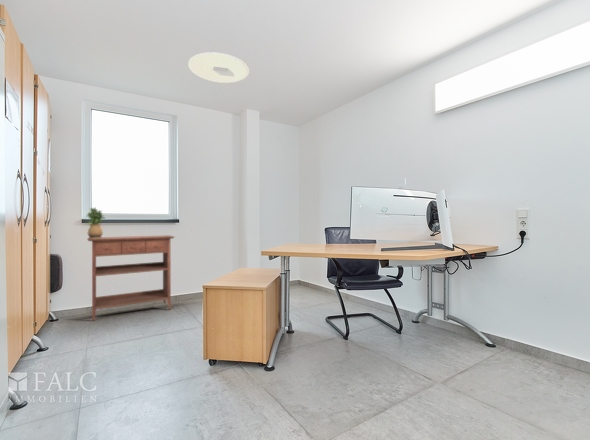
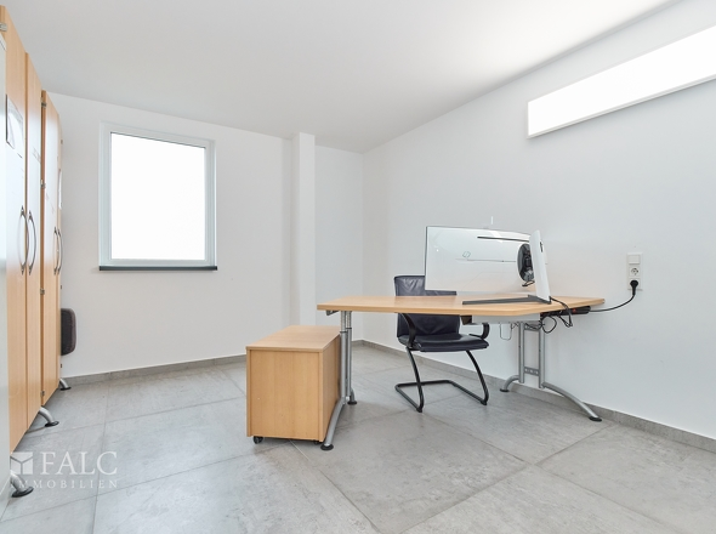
- console table [86,234,175,322]
- potted plant [86,207,106,239]
- ceiling light [187,51,250,84]
